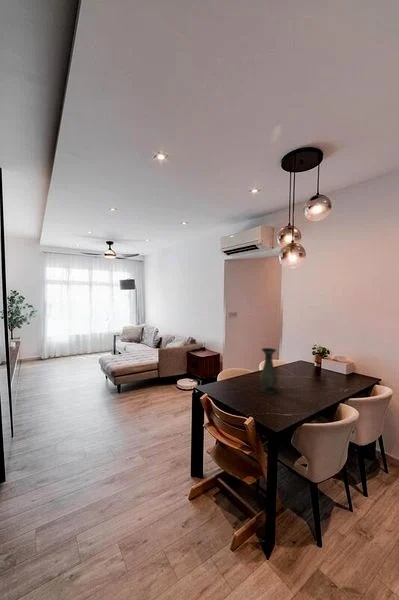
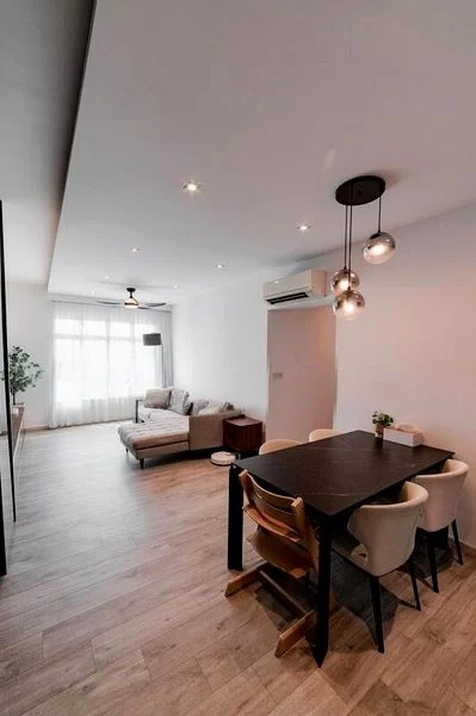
- vase [259,347,278,395]
